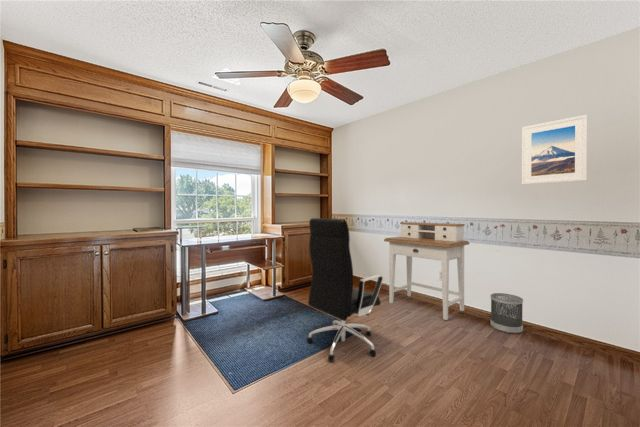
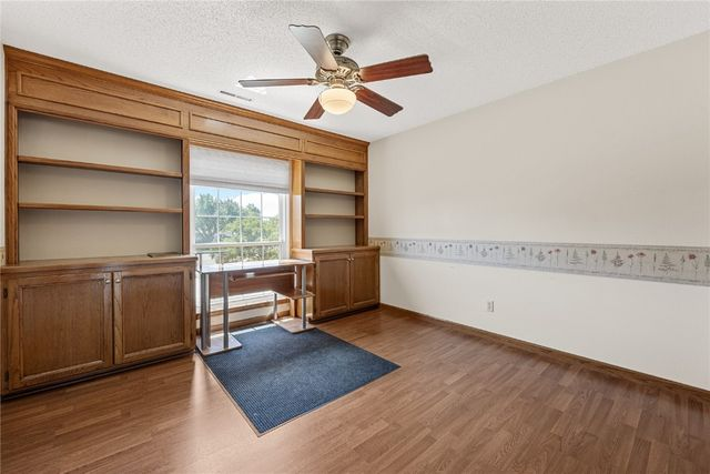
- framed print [521,114,588,185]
- desk [383,221,470,321]
- wastebasket [489,292,524,335]
- office chair [306,217,384,362]
